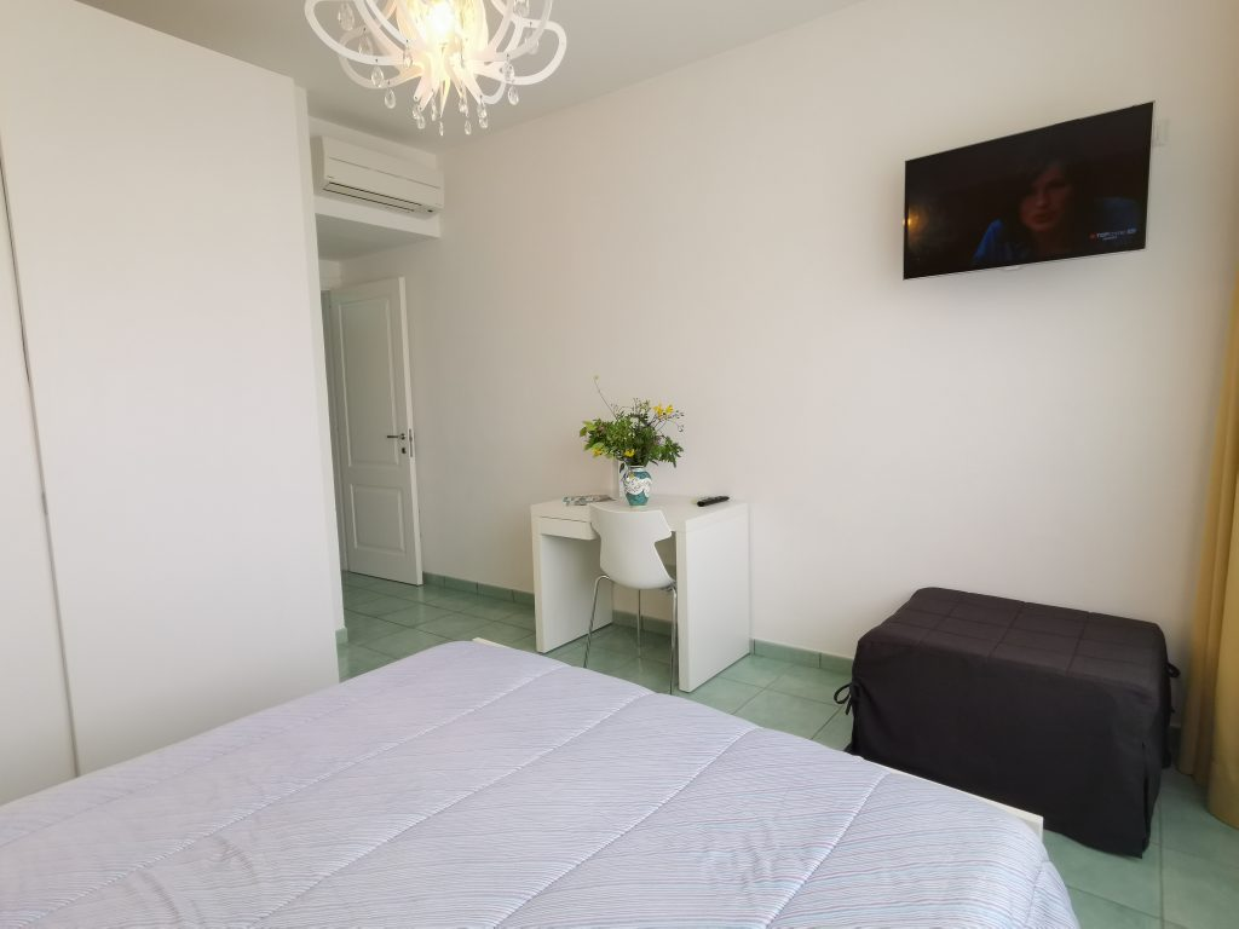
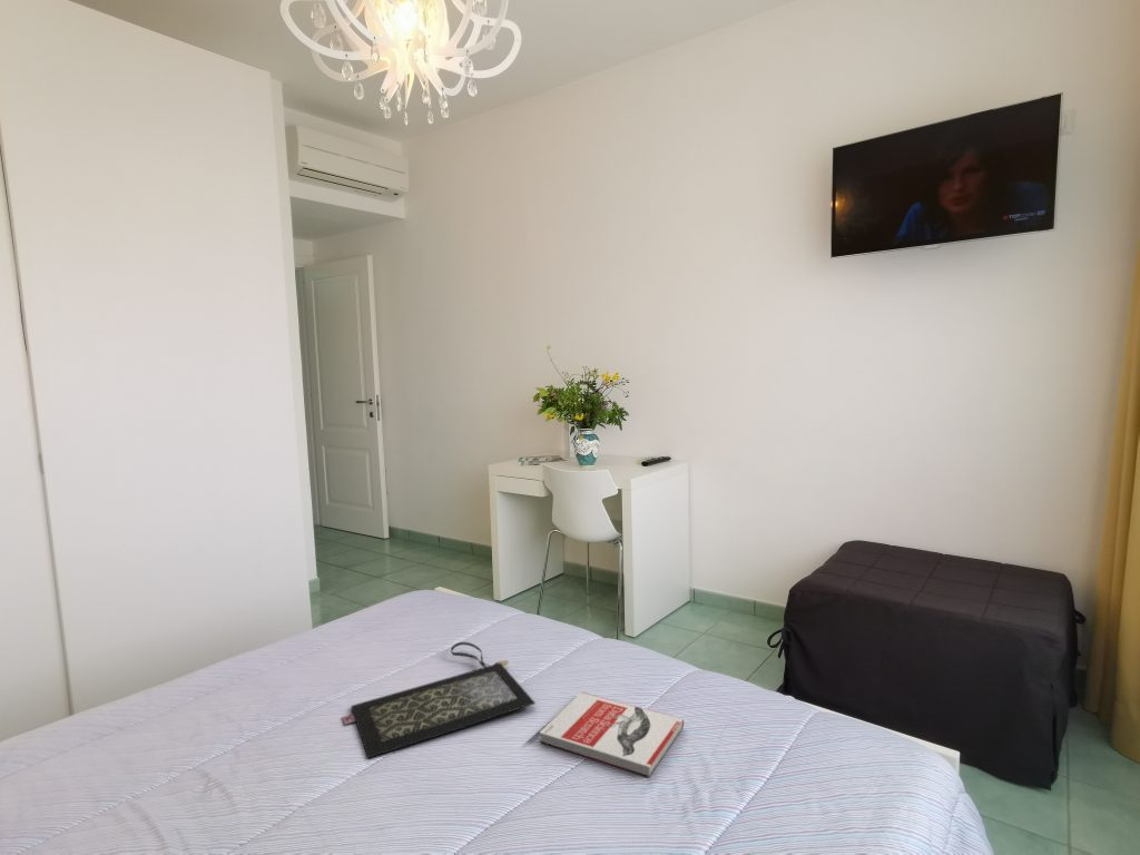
+ book [539,691,685,778]
+ clutch bag [341,641,537,759]
